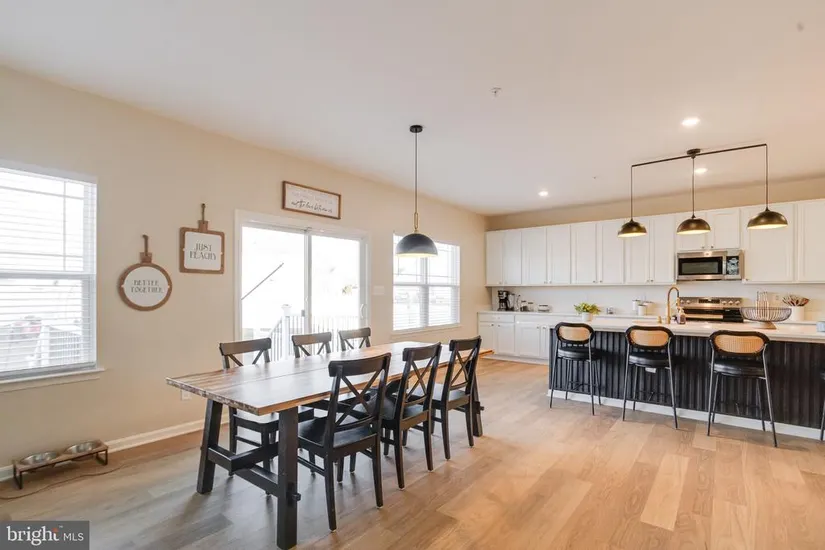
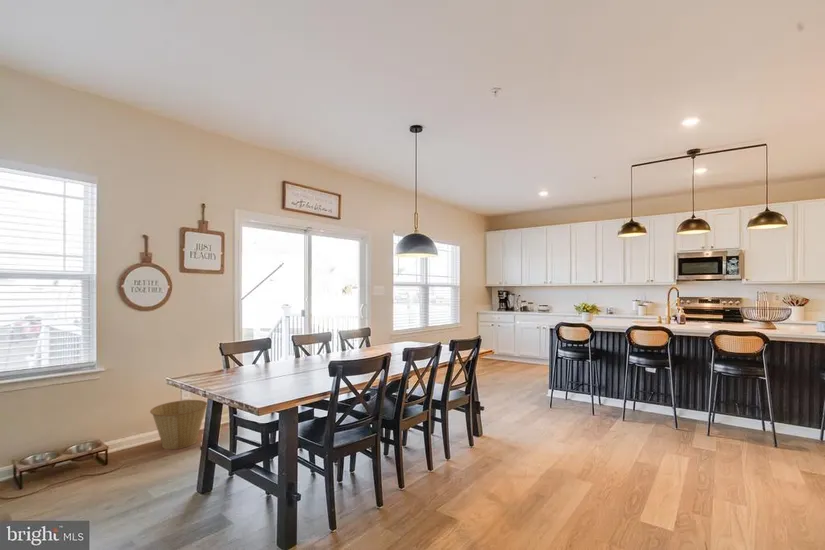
+ basket [149,399,208,450]
